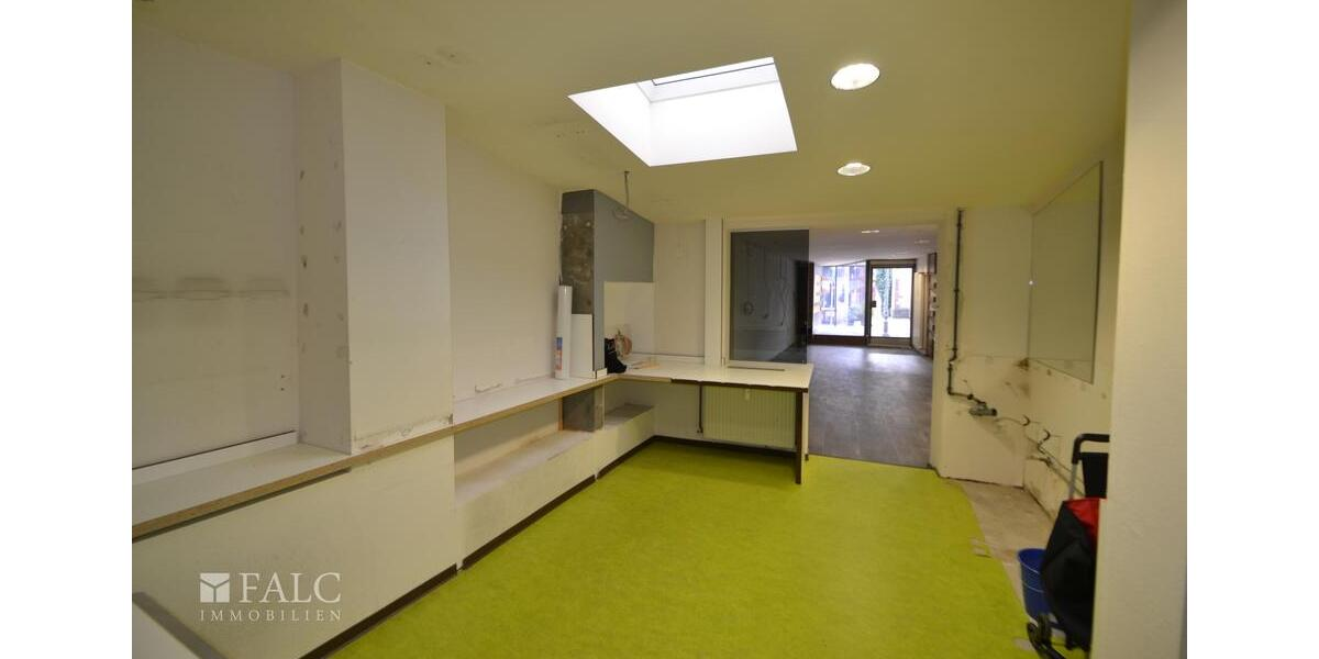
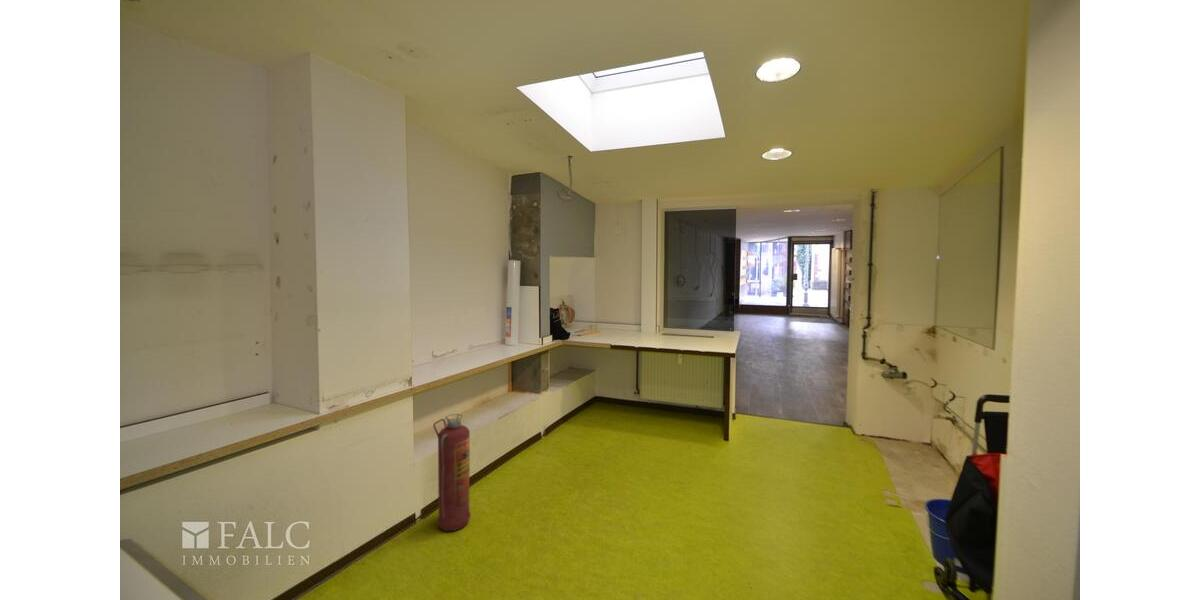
+ fire extinguisher [432,413,471,532]
